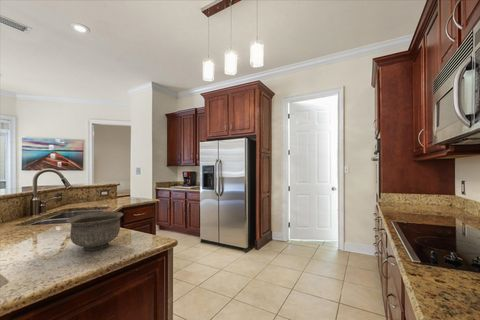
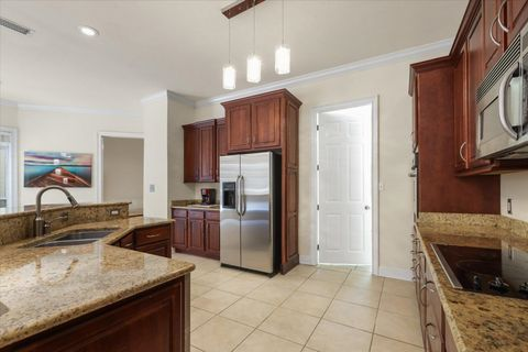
- bowl [66,210,124,251]
